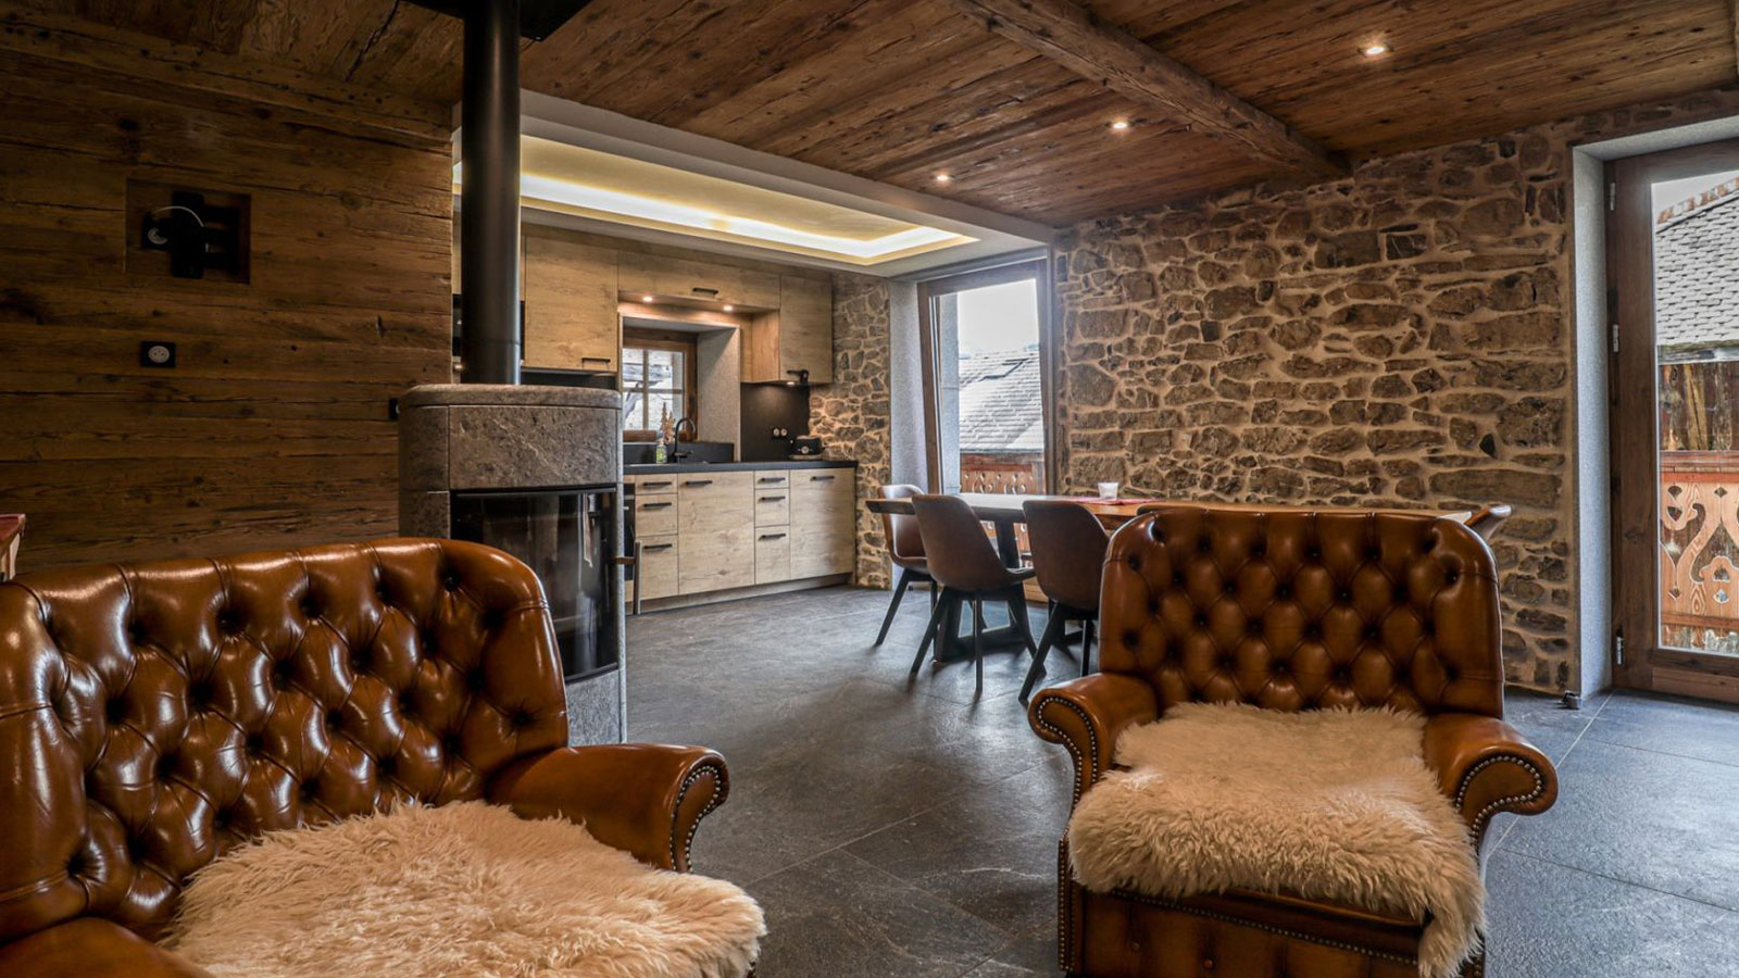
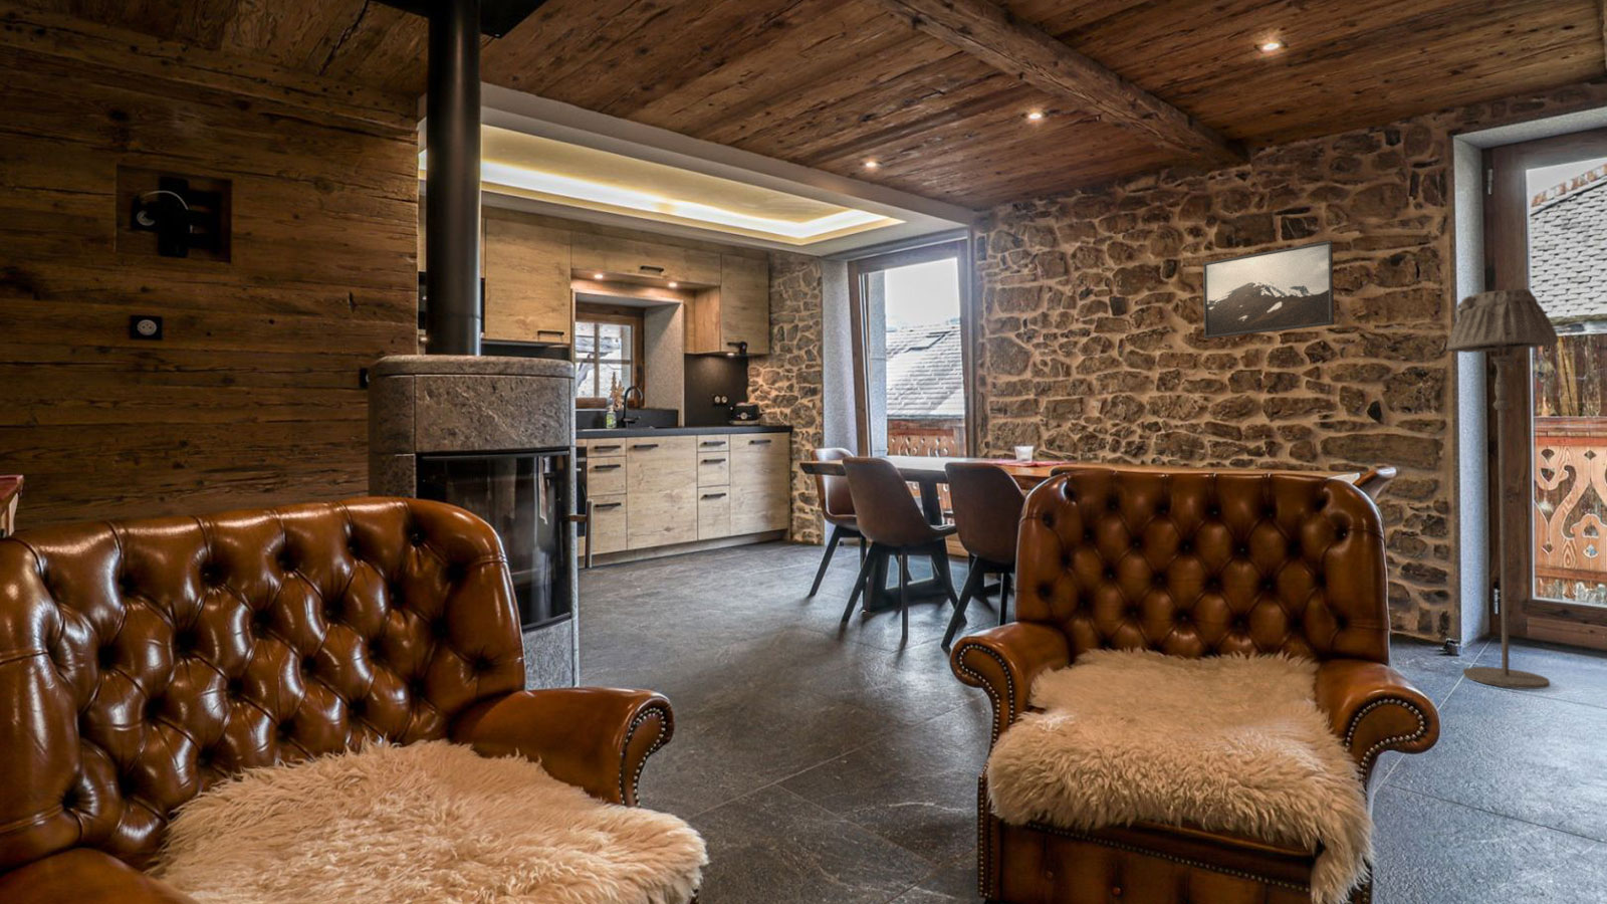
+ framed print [1202,240,1334,340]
+ floor lamp [1445,288,1560,690]
